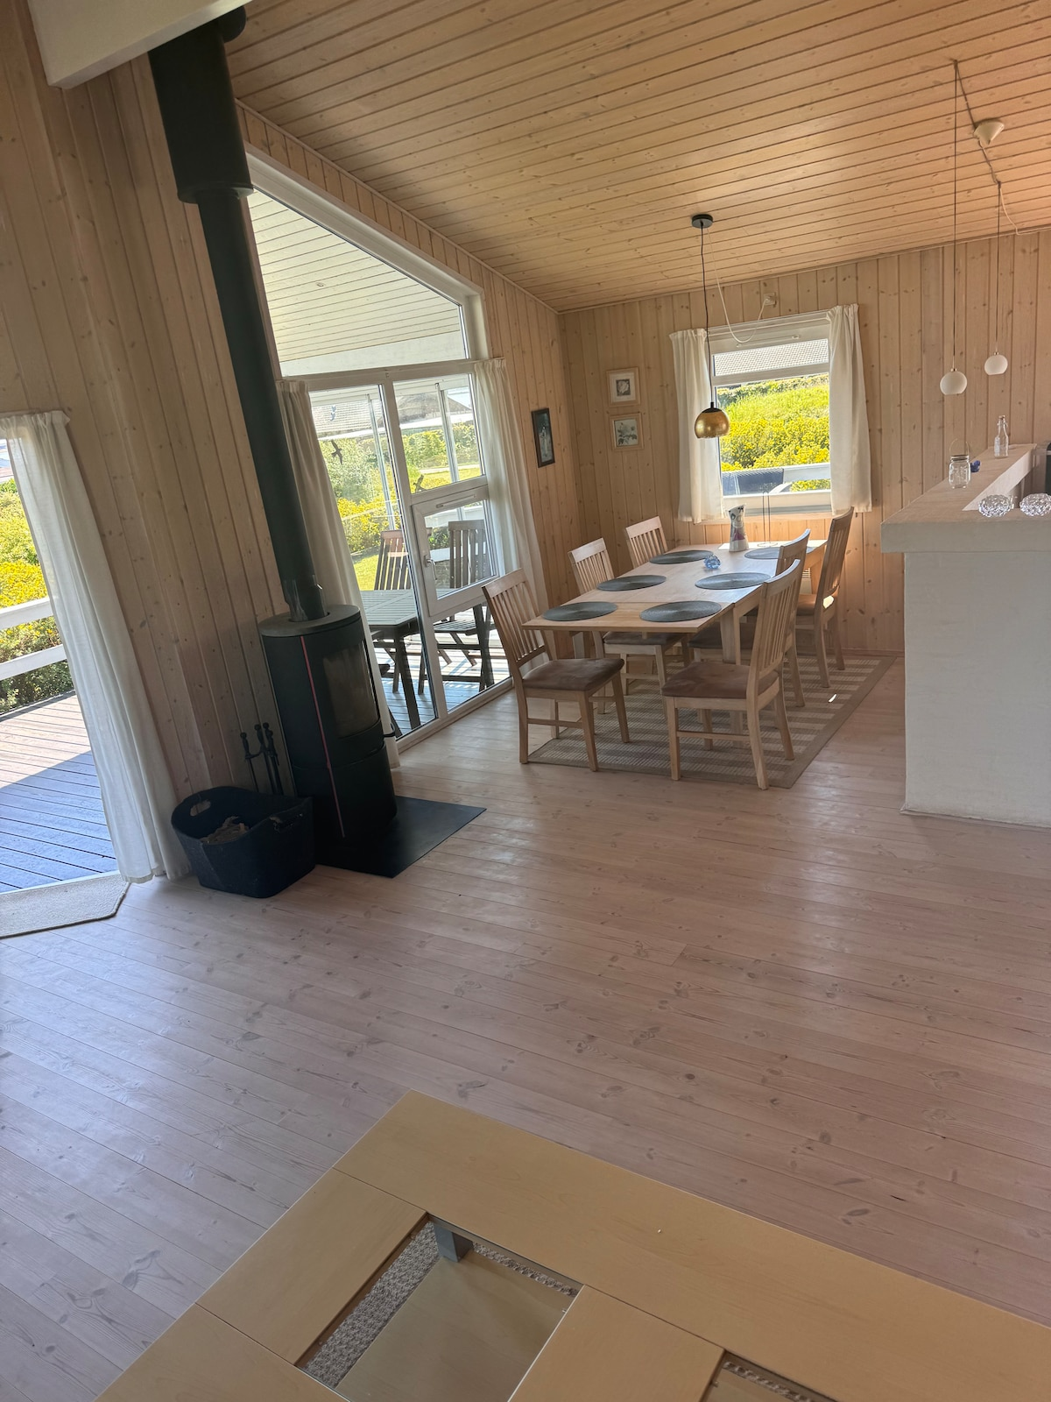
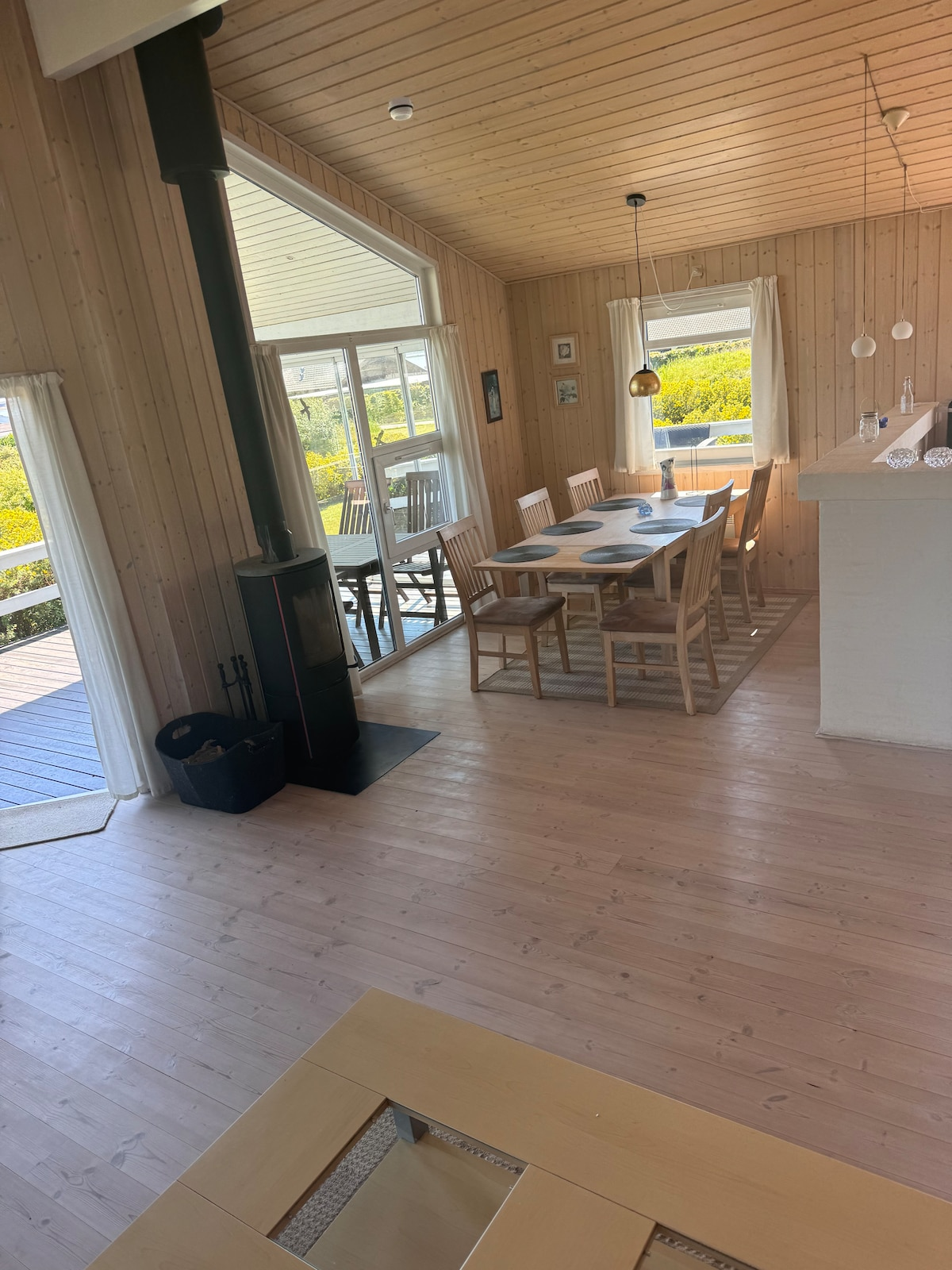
+ smoke detector [387,96,414,121]
